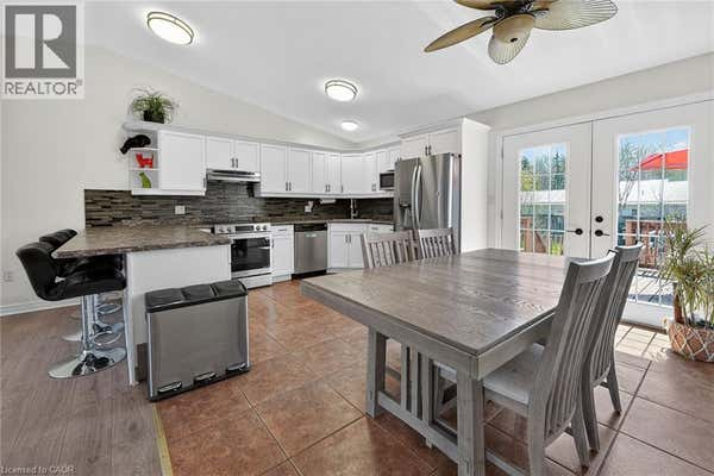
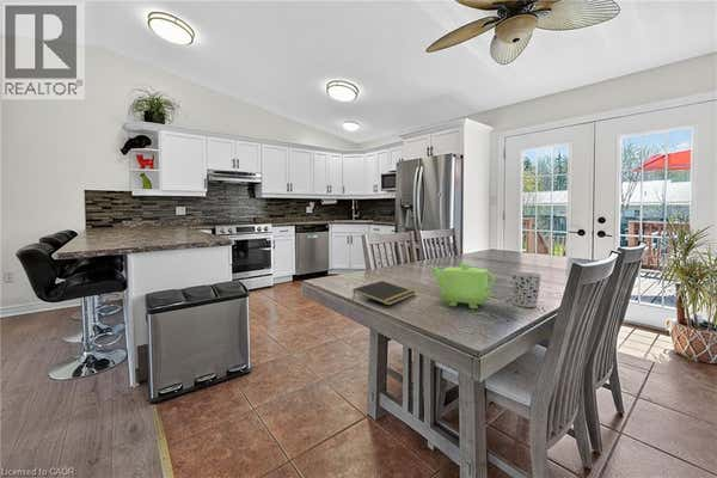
+ cup [509,271,543,308]
+ teapot [427,262,496,310]
+ notepad [351,280,416,307]
